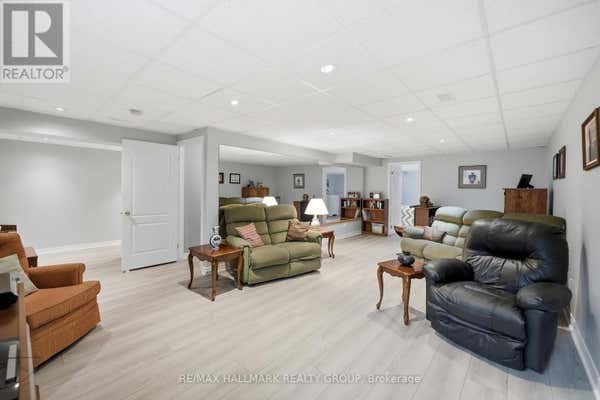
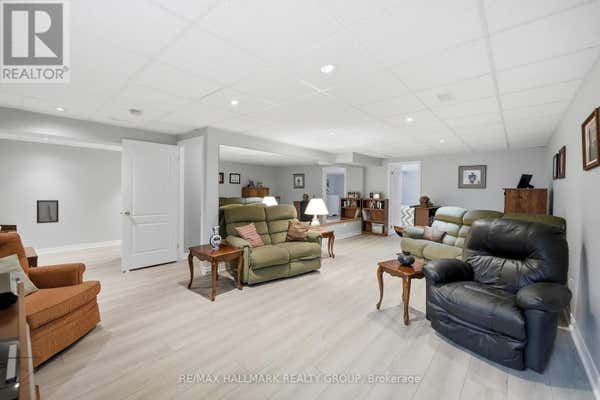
+ wall art [36,199,60,224]
